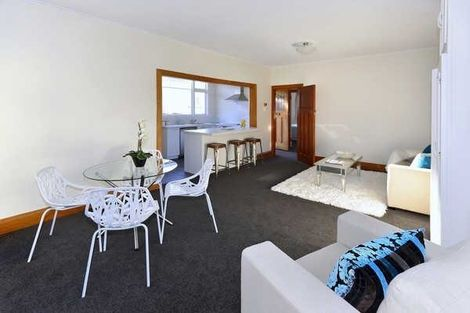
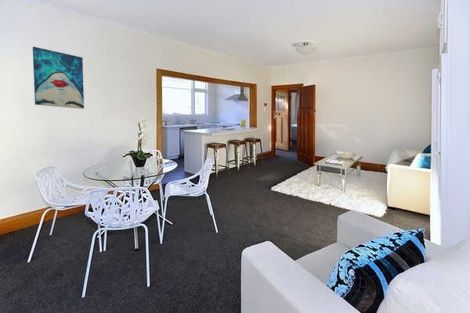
+ wall art [32,46,85,110]
